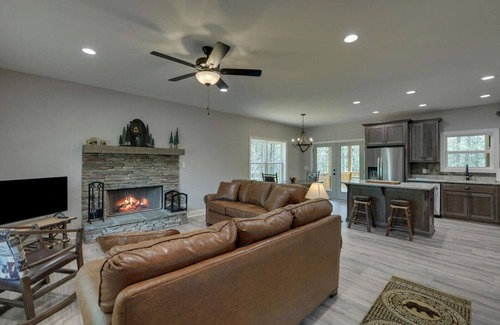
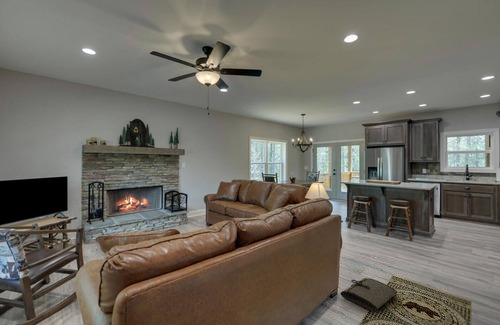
+ tool roll [339,277,398,312]
